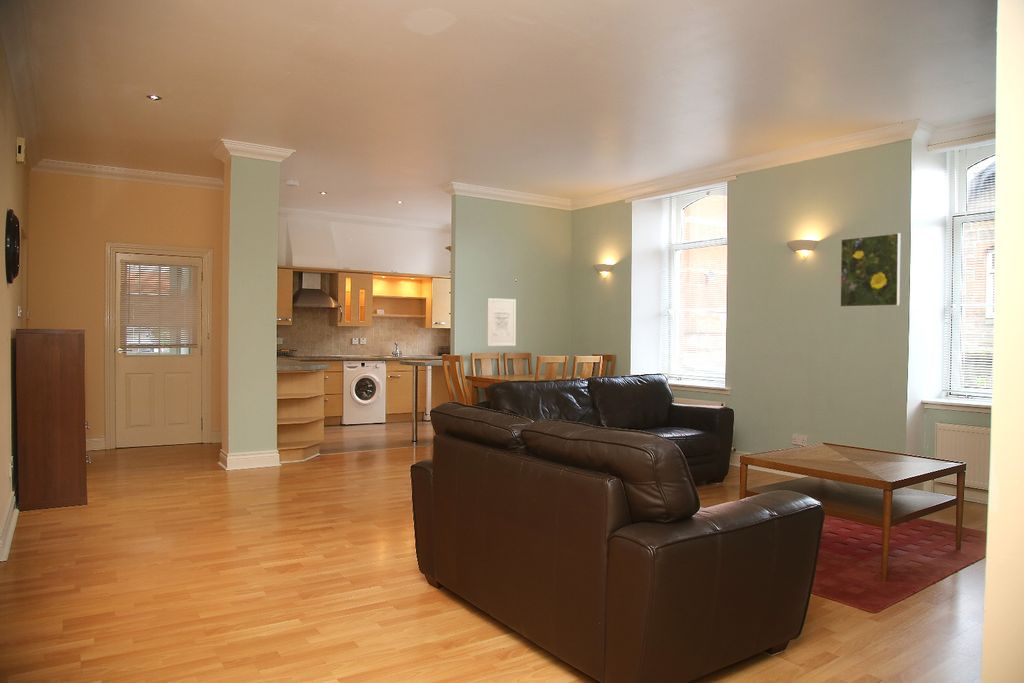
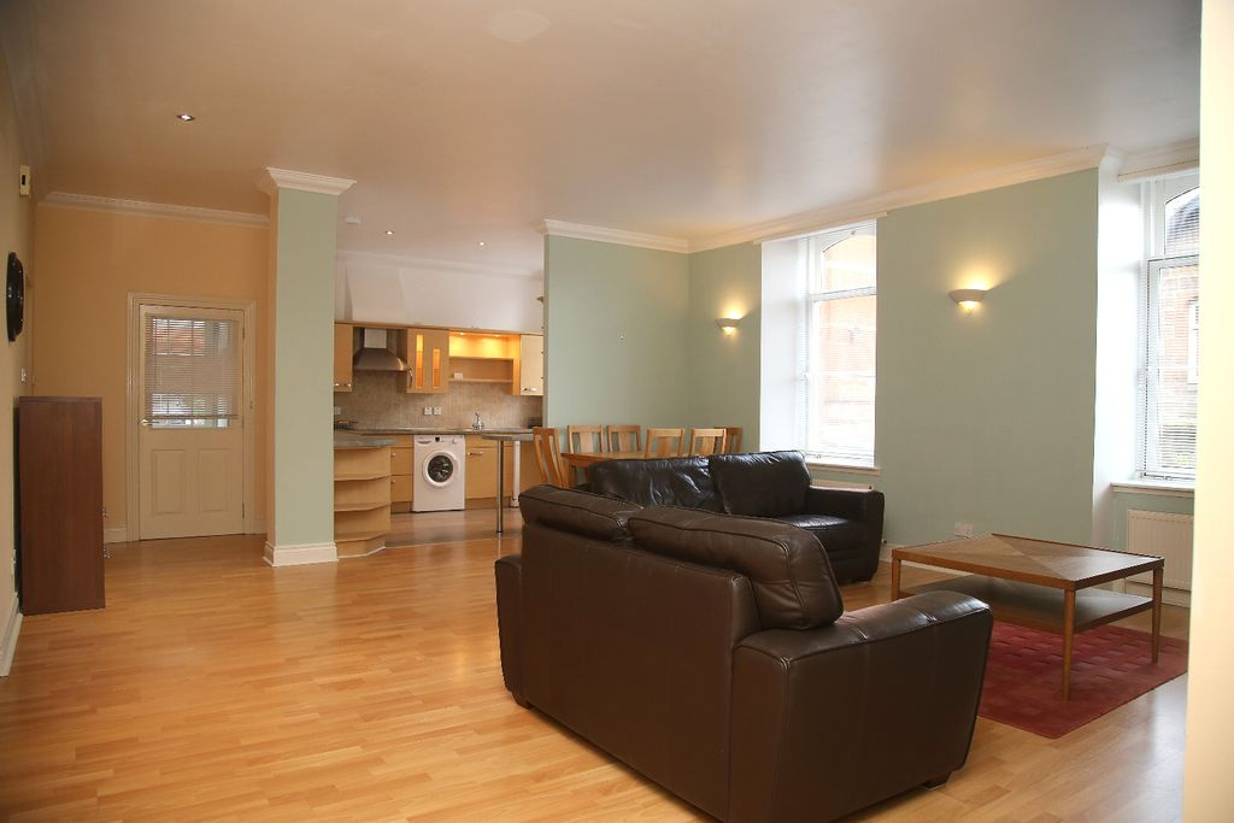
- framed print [839,232,901,308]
- wall art [486,297,517,347]
